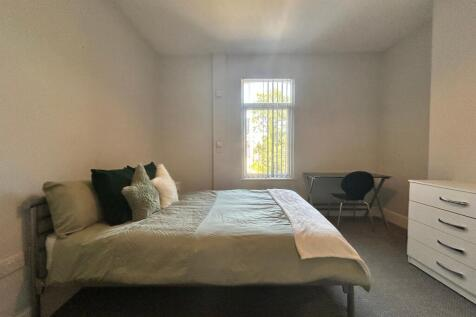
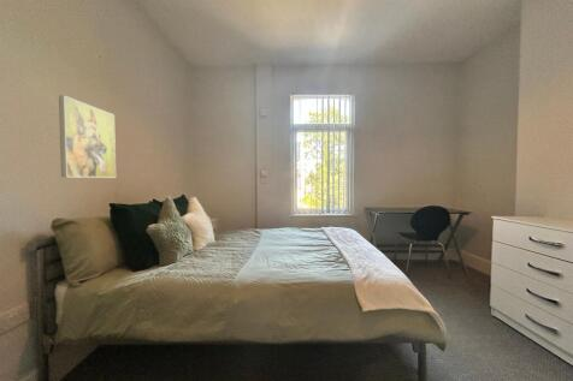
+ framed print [58,95,117,179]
